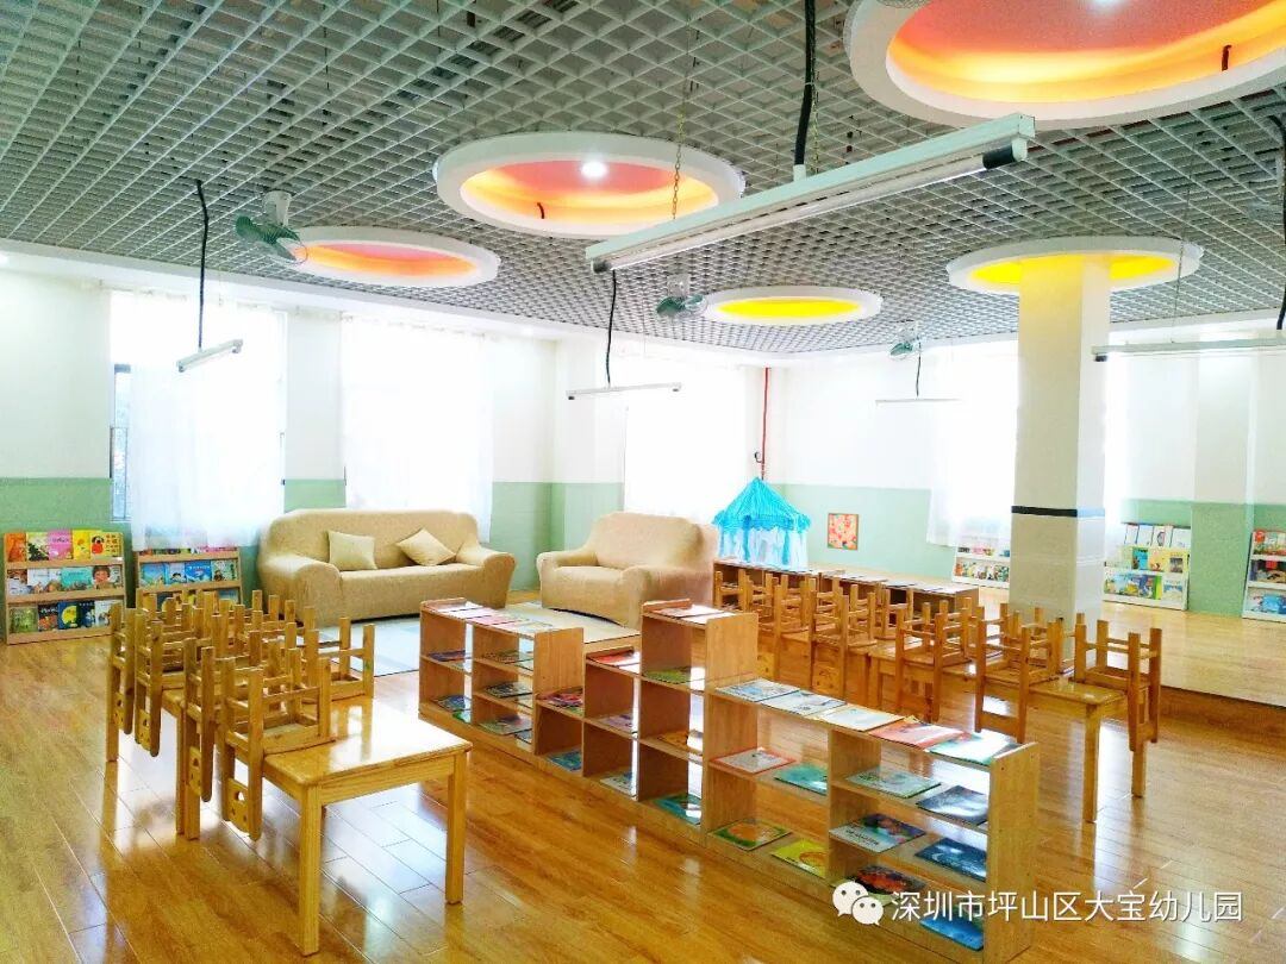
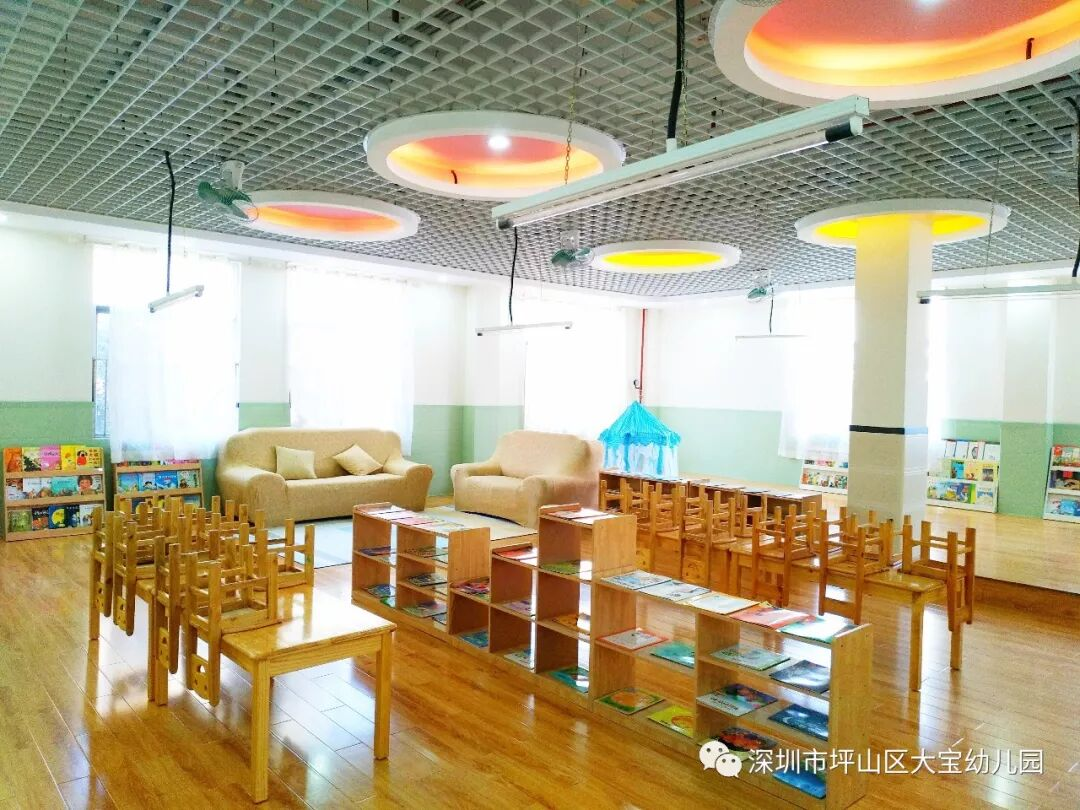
- wall art [826,512,860,552]
